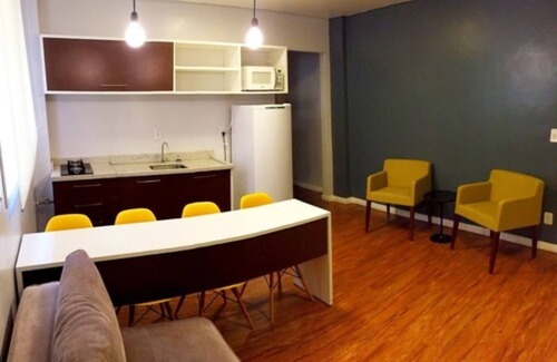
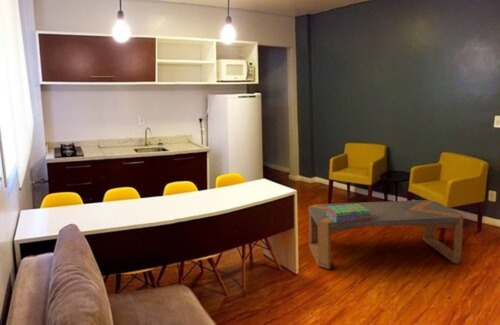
+ stack of books [326,204,371,223]
+ coffee table [307,199,464,270]
